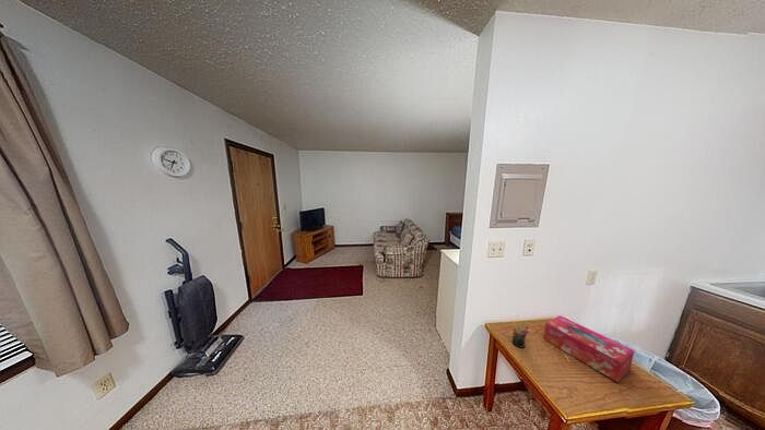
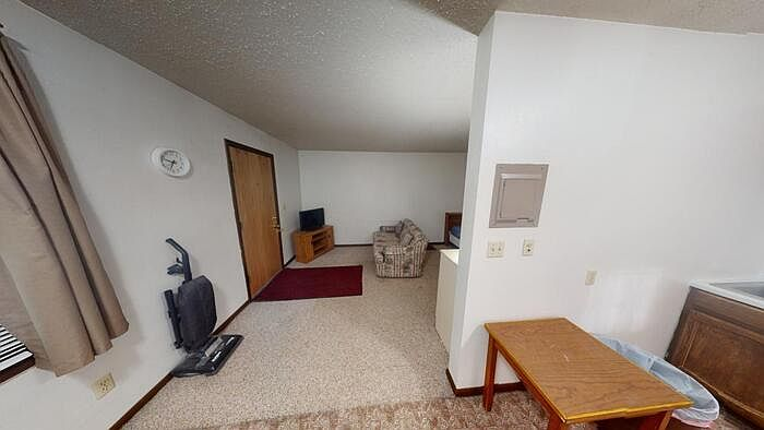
- pen holder [510,320,530,349]
- tissue box [542,314,635,383]
